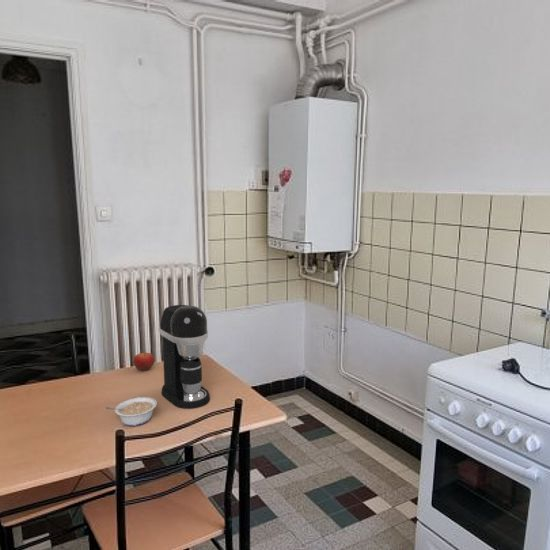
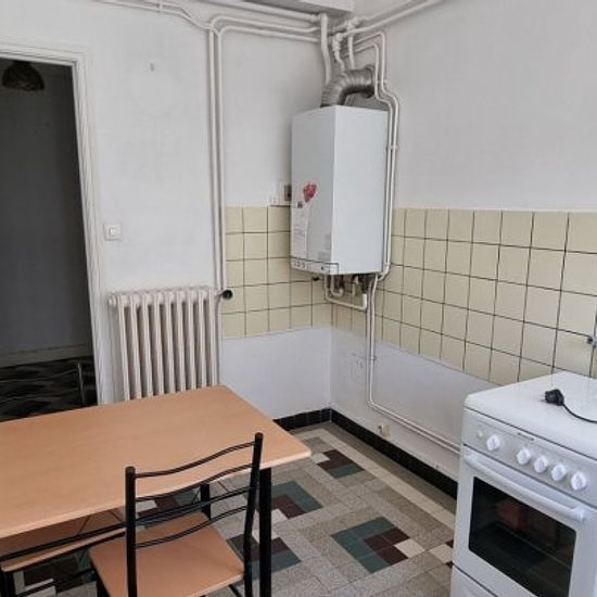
- coffee maker [159,304,211,410]
- legume [104,396,158,427]
- fruit [133,350,155,372]
